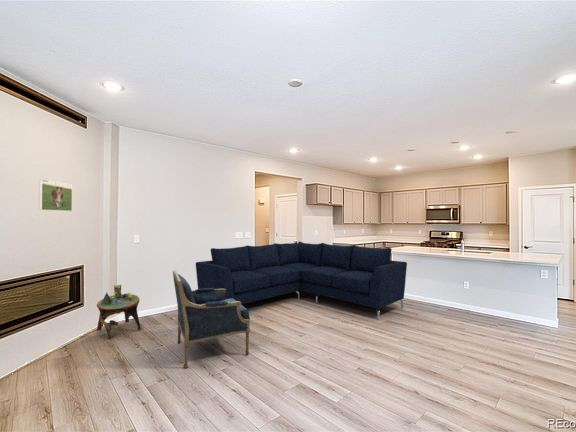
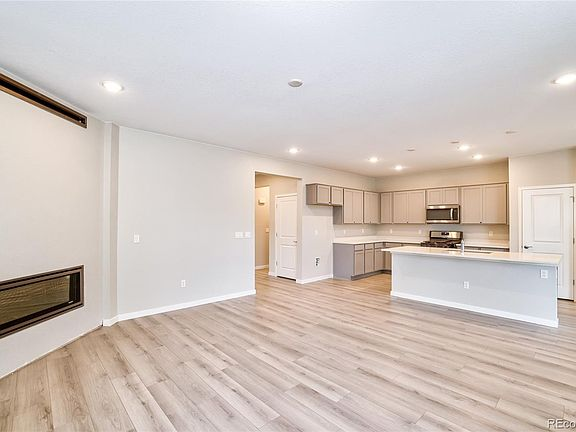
- armchair [172,269,251,370]
- side table [96,284,142,340]
- sofa [195,240,408,320]
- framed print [38,179,73,212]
